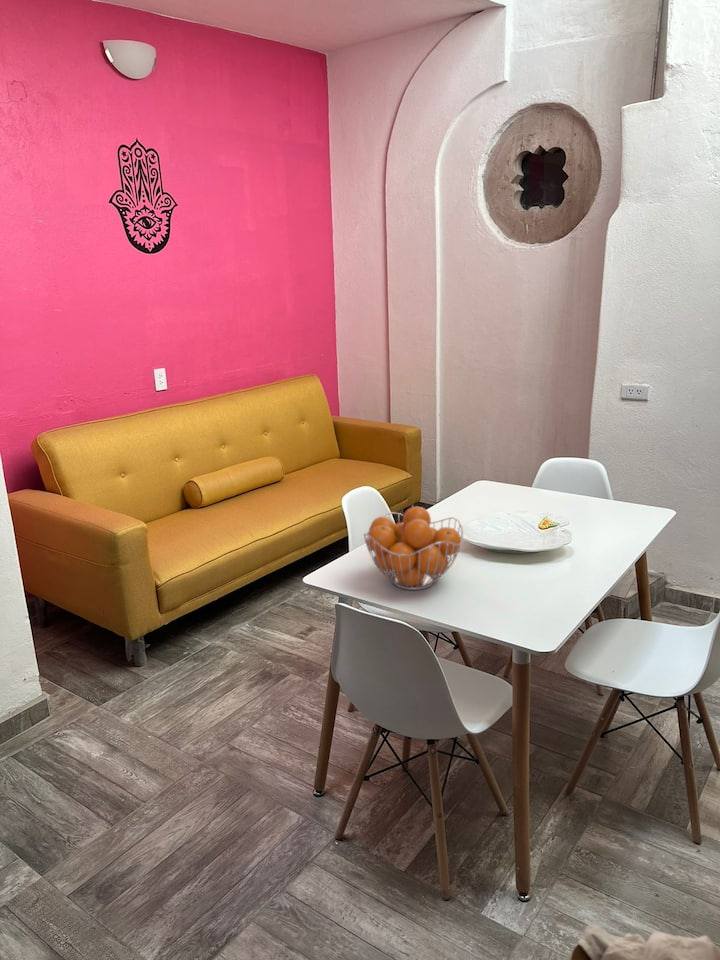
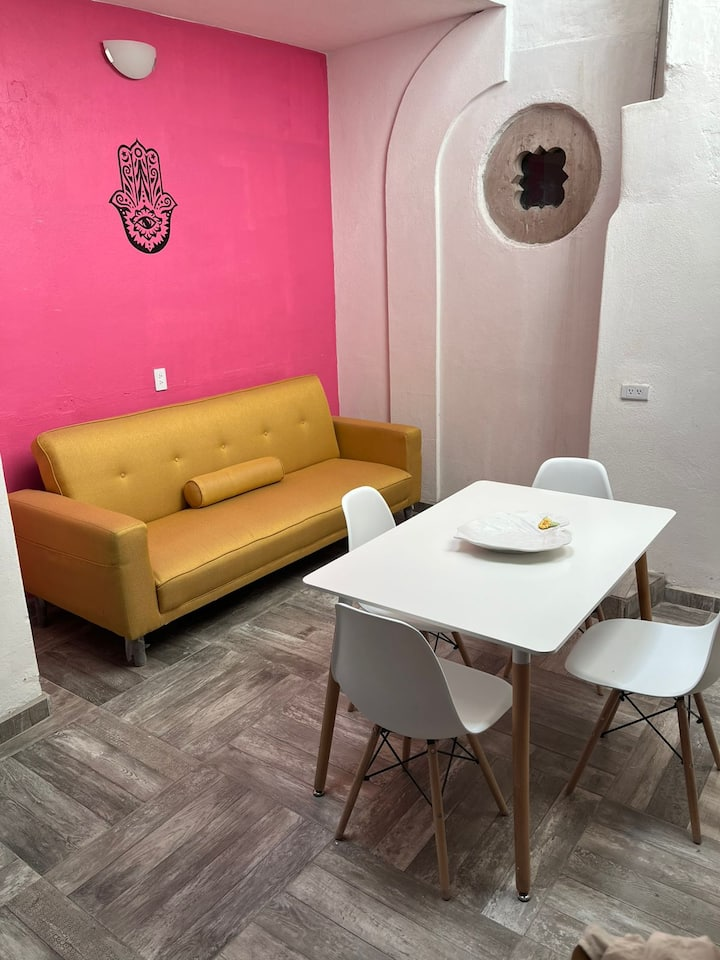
- fruit basket [363,505,464,591]
